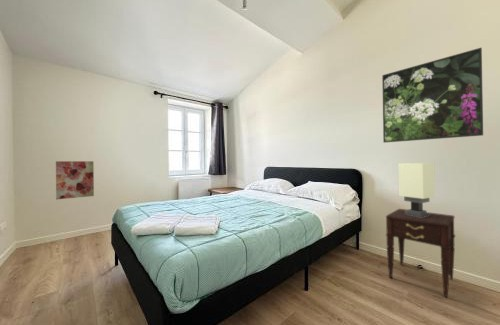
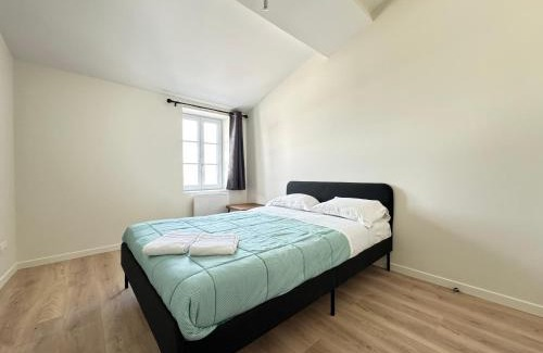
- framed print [381,47,484,144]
- nightstand [385,208,456,299]
- wall art [55,160,95,200]
- table lamp [397,162,436,217]
